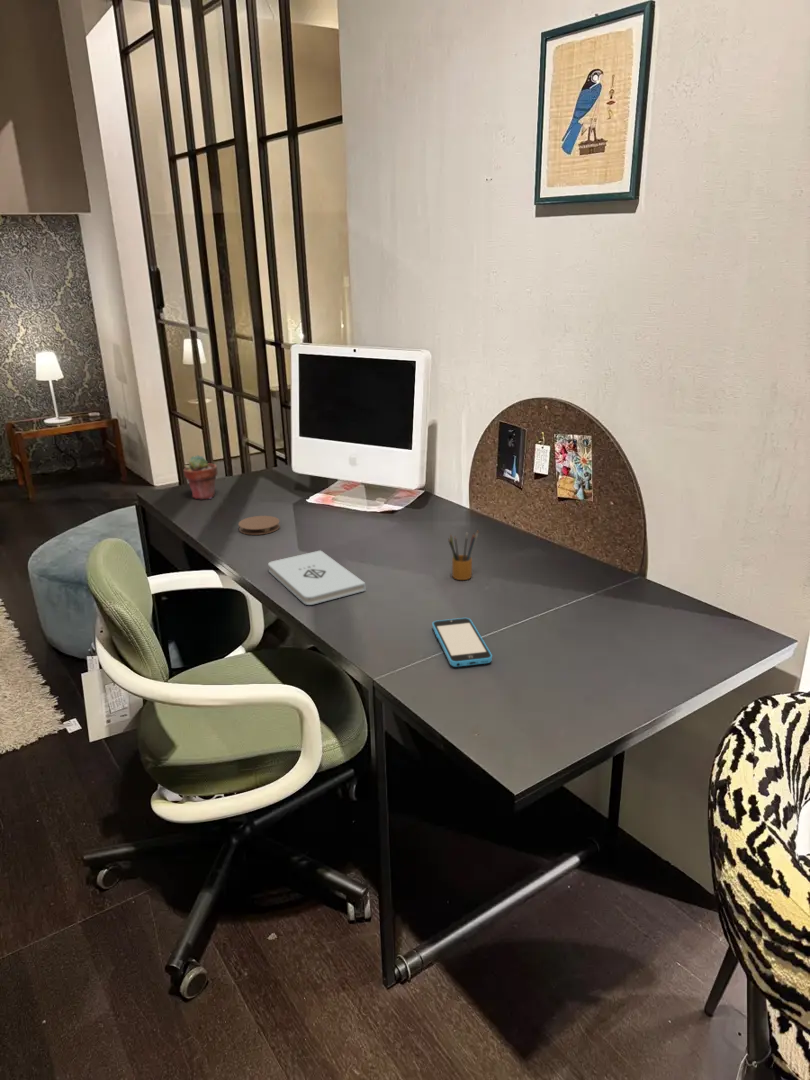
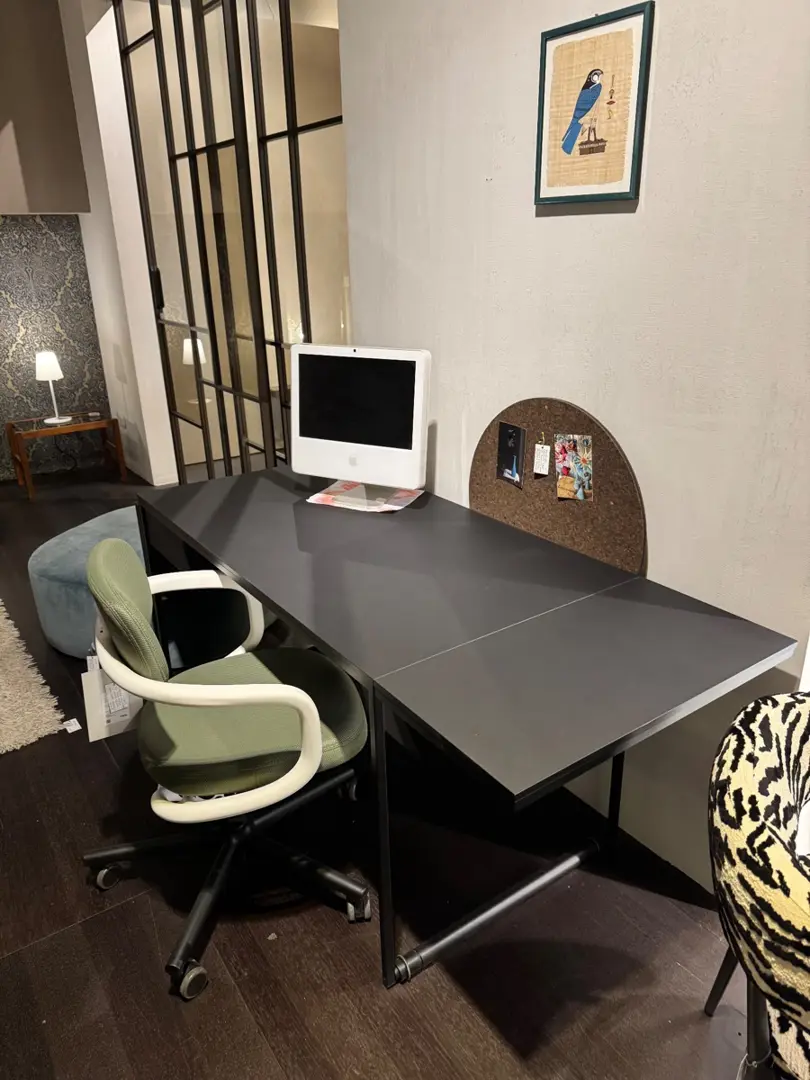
- pencil box [448,528,480,581]
- potted succulent [183,454,219,500]
- smartphone [431,617,493,668]
- coaster [237,515,281,536]
- notepad [267,549,367,606]
